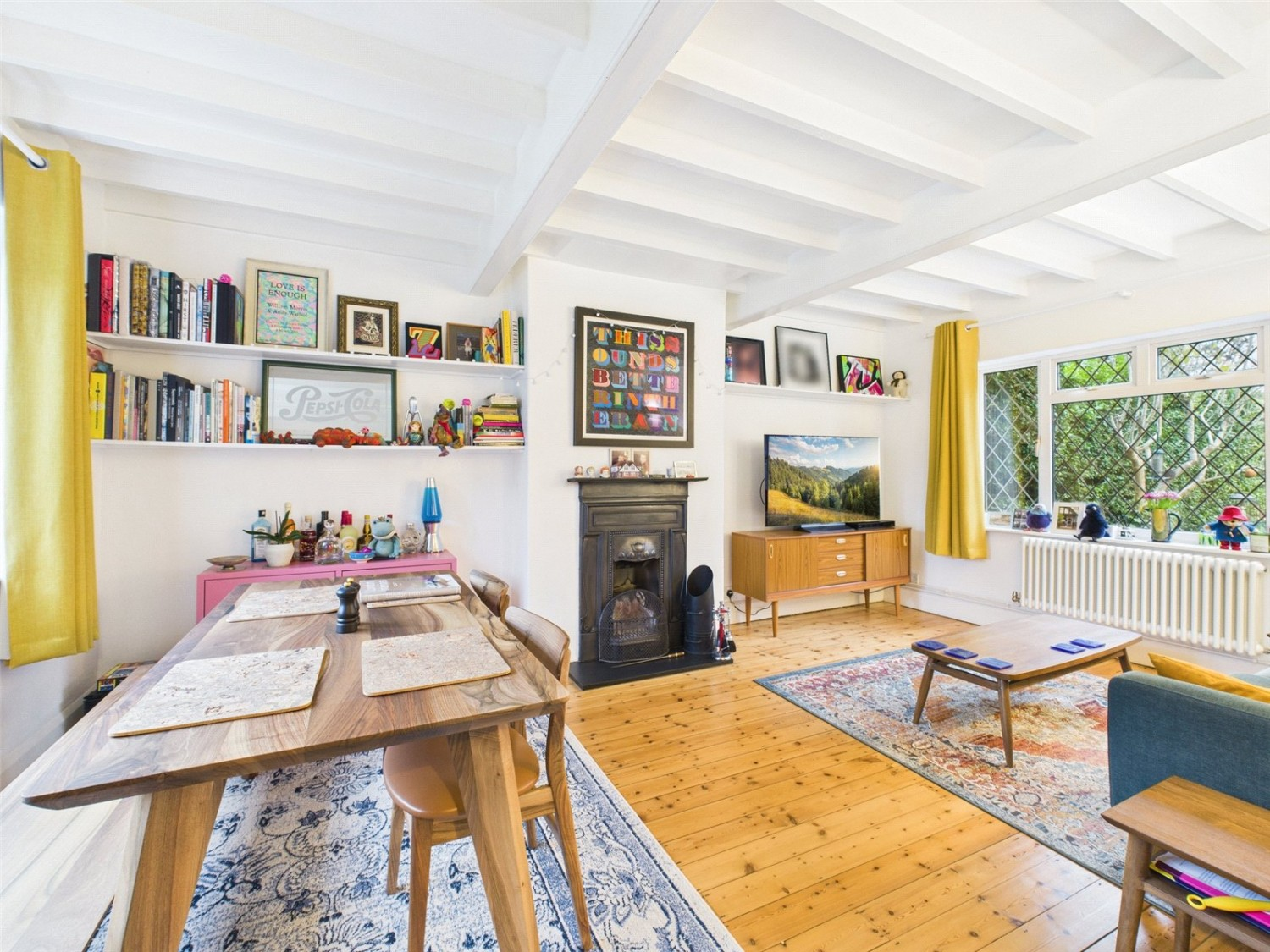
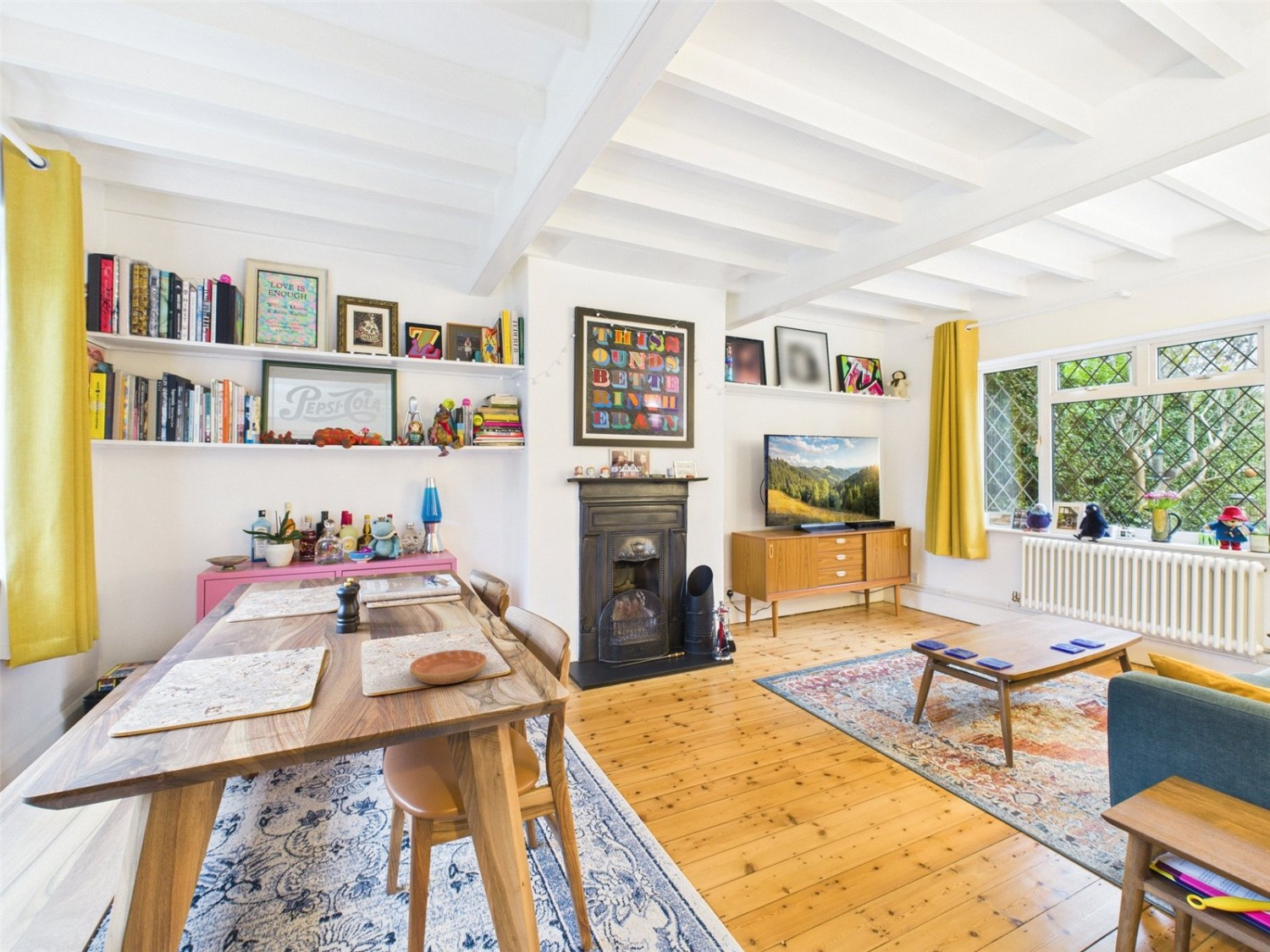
+ saucer [409,649,488,685]
